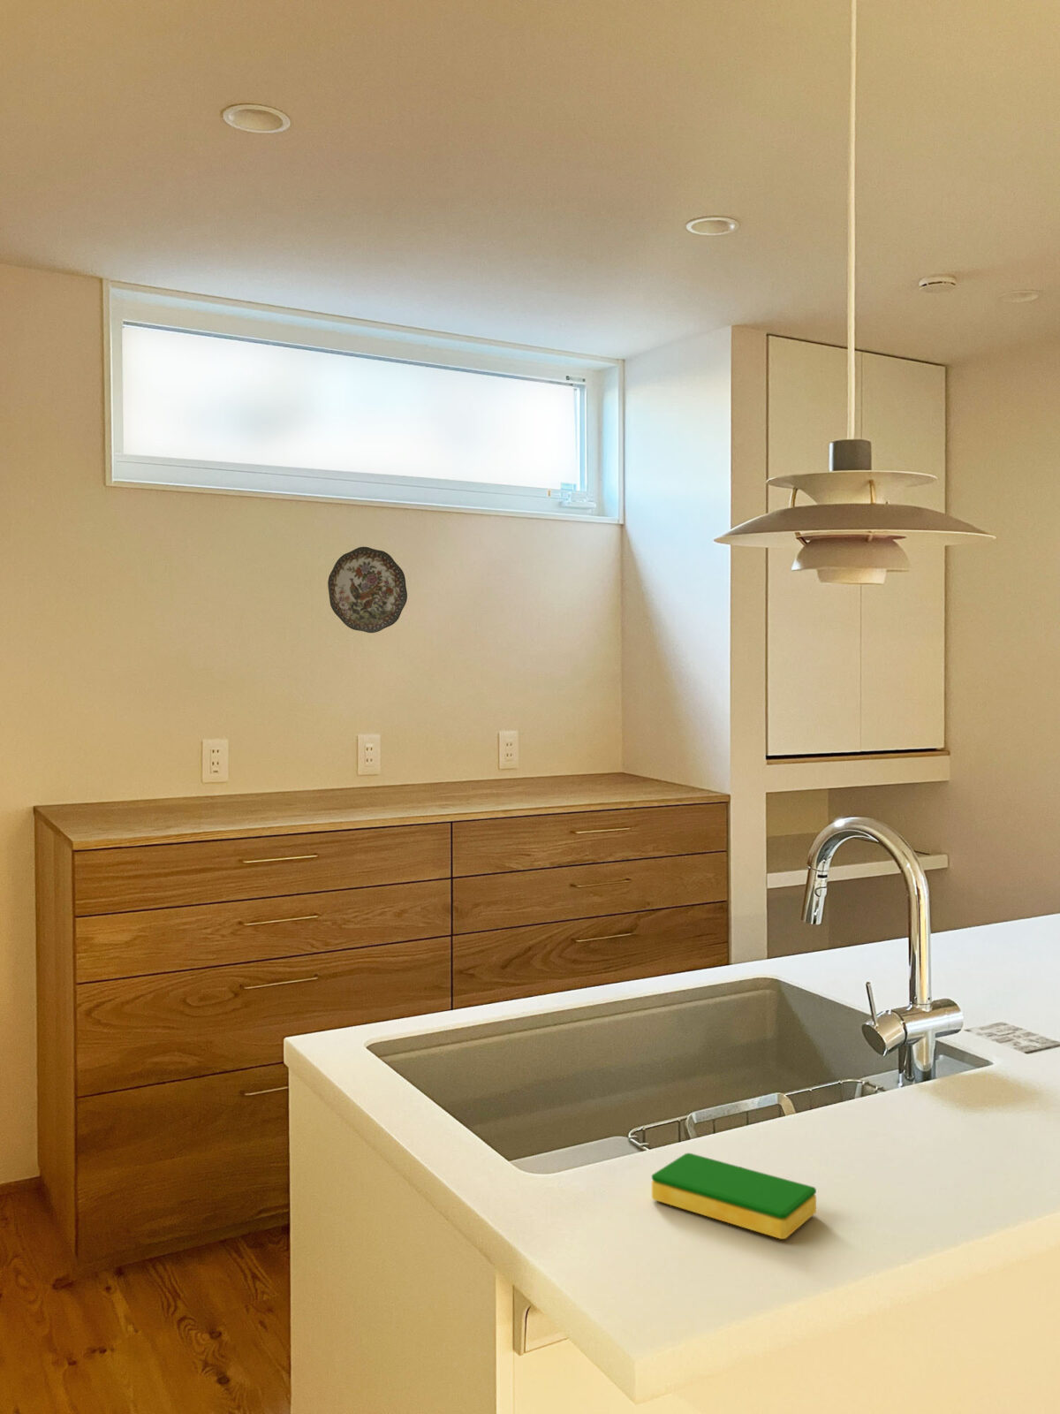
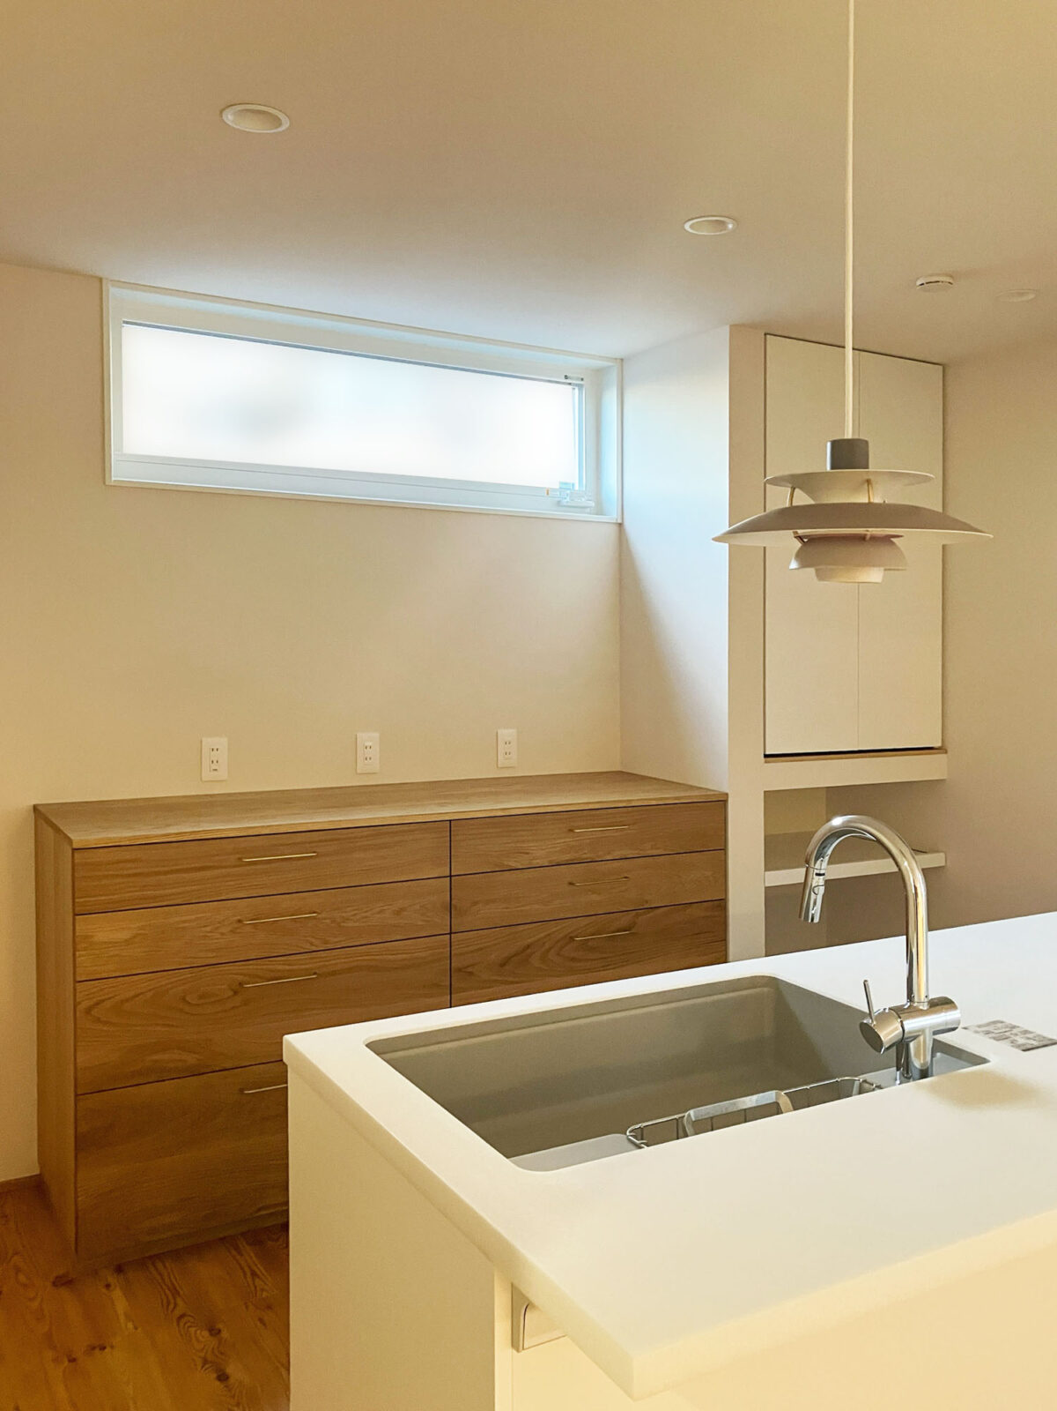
- dish sponge [651,1152,817,1240]
- decorative plate [327,547,409,634]
